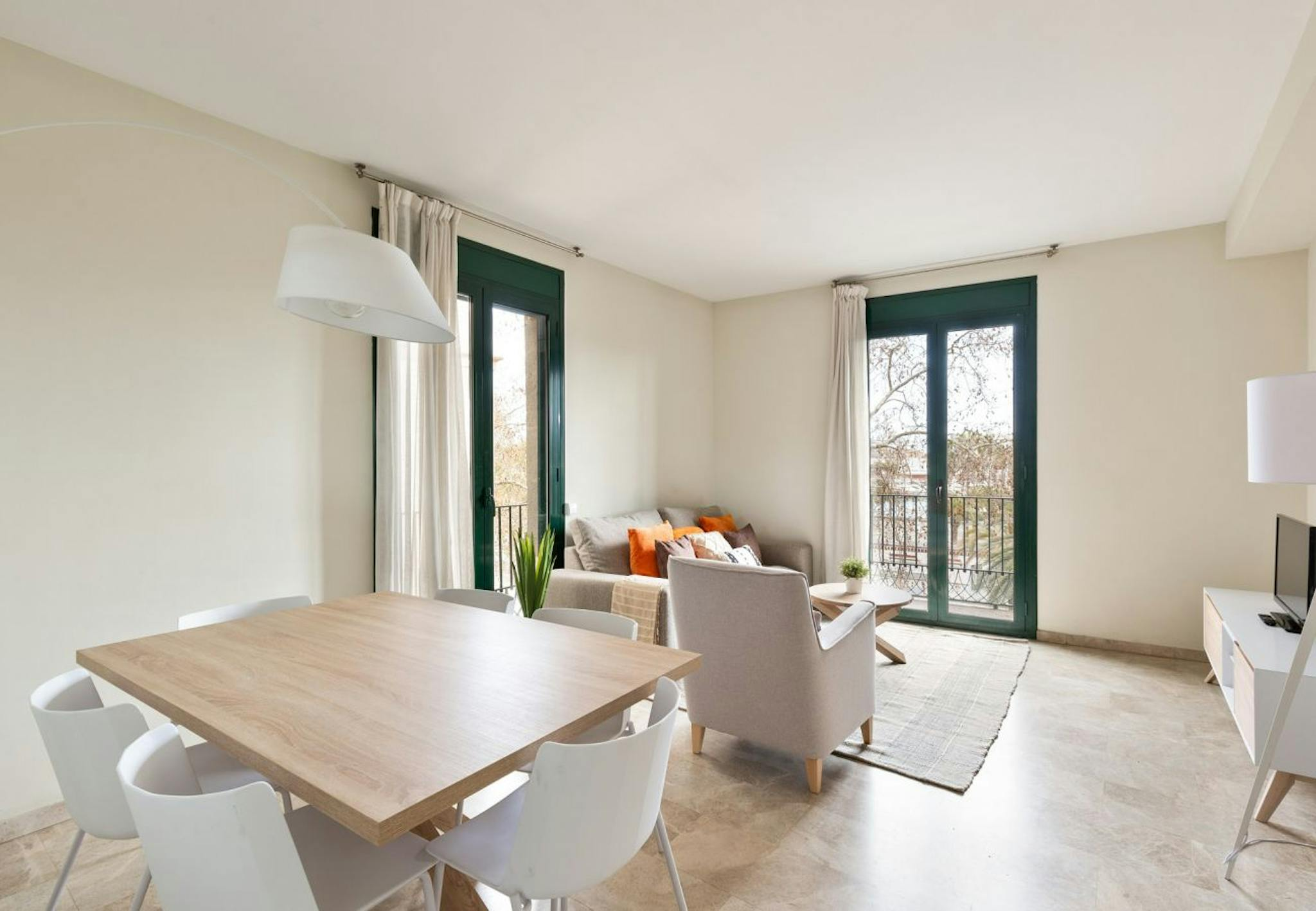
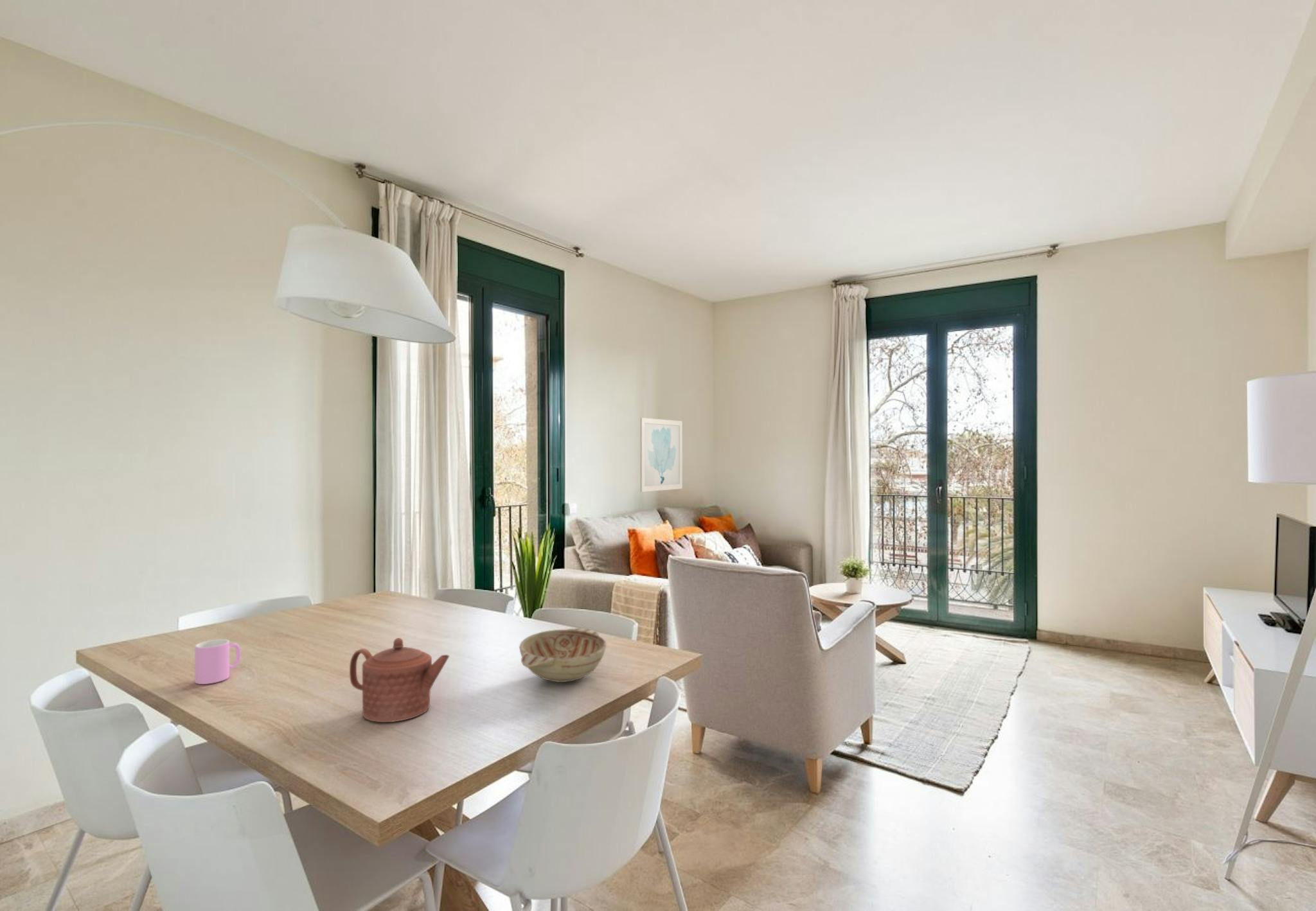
+ teapot [349,637,450,723]
+ wall art [640,417,683,493]
+ cup [194,639,242,685]
+ decorative bowl [519,628,607,683]
